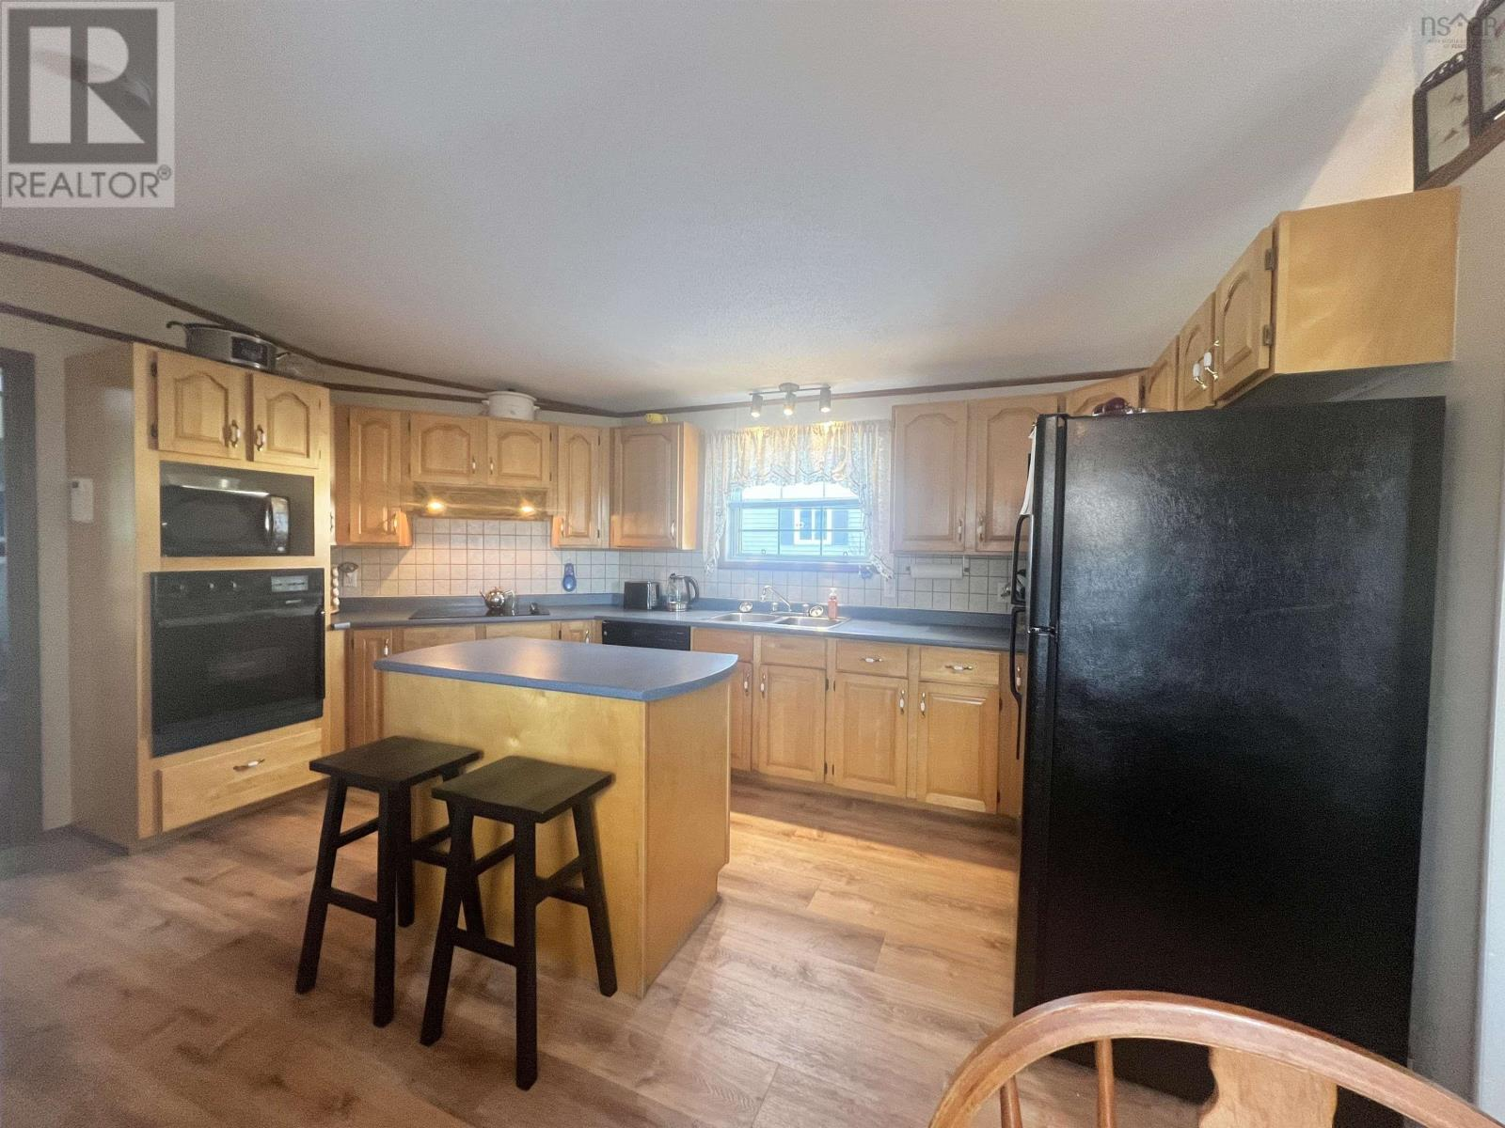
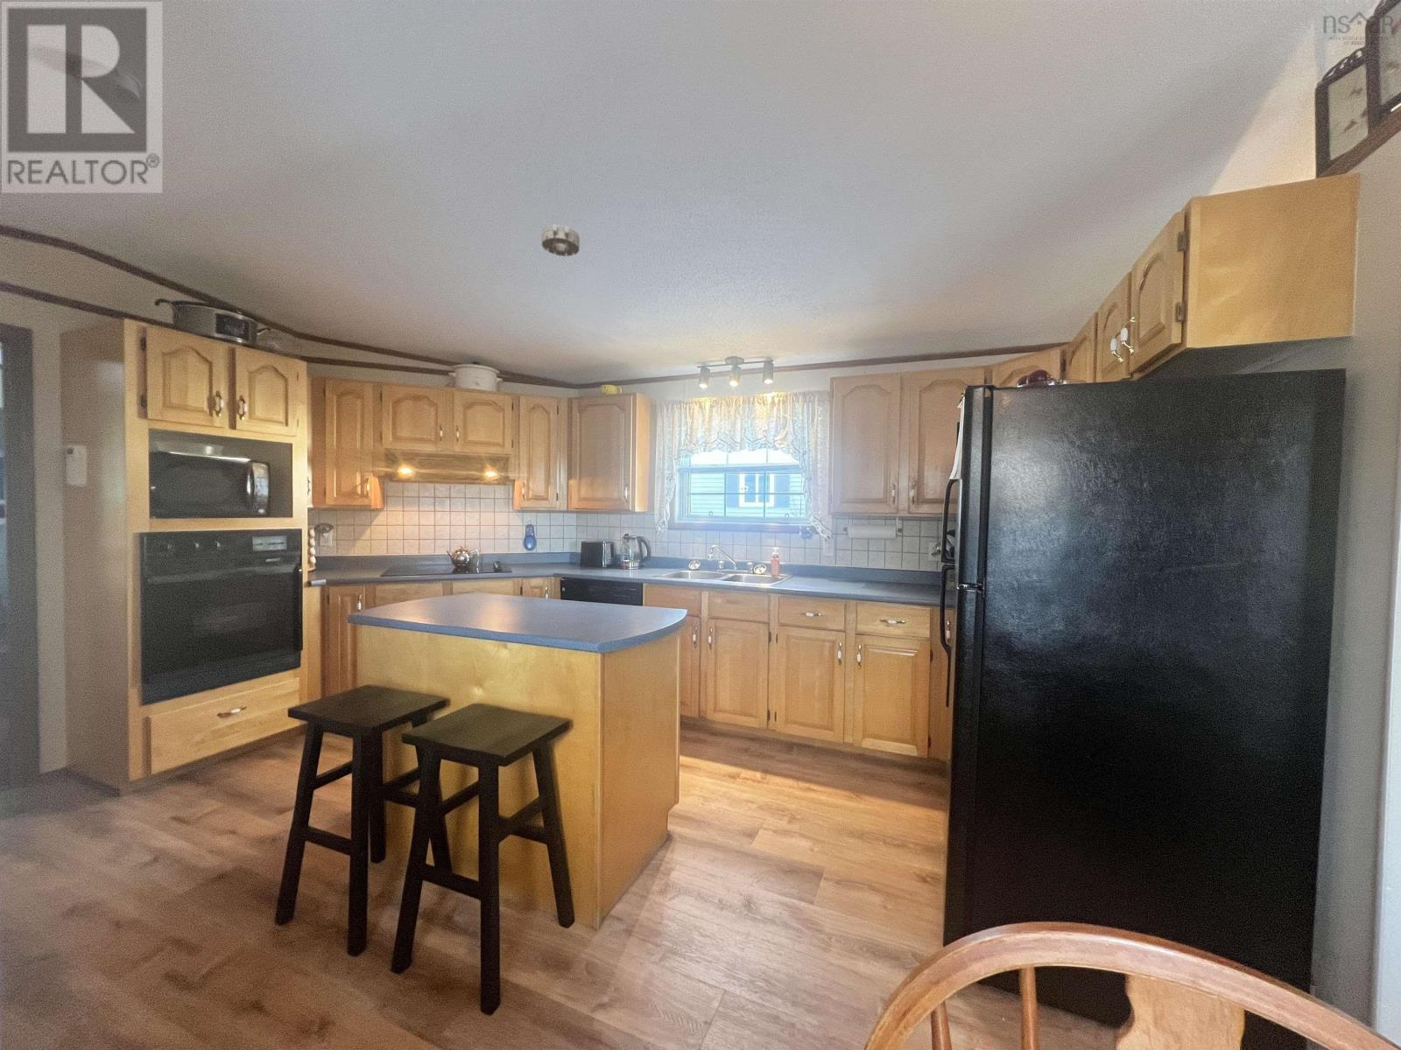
+ smoke detector [542,223,580,257]
